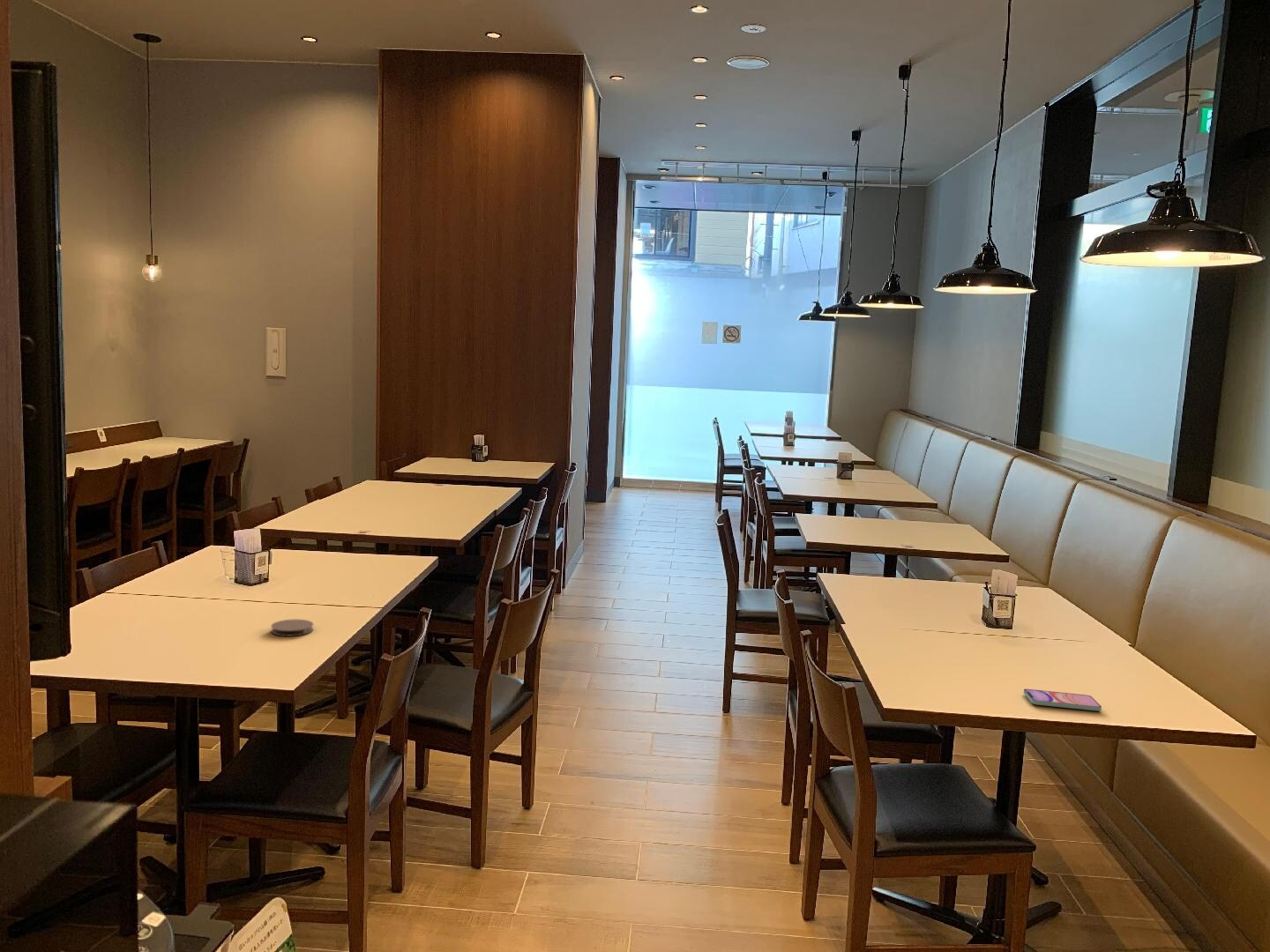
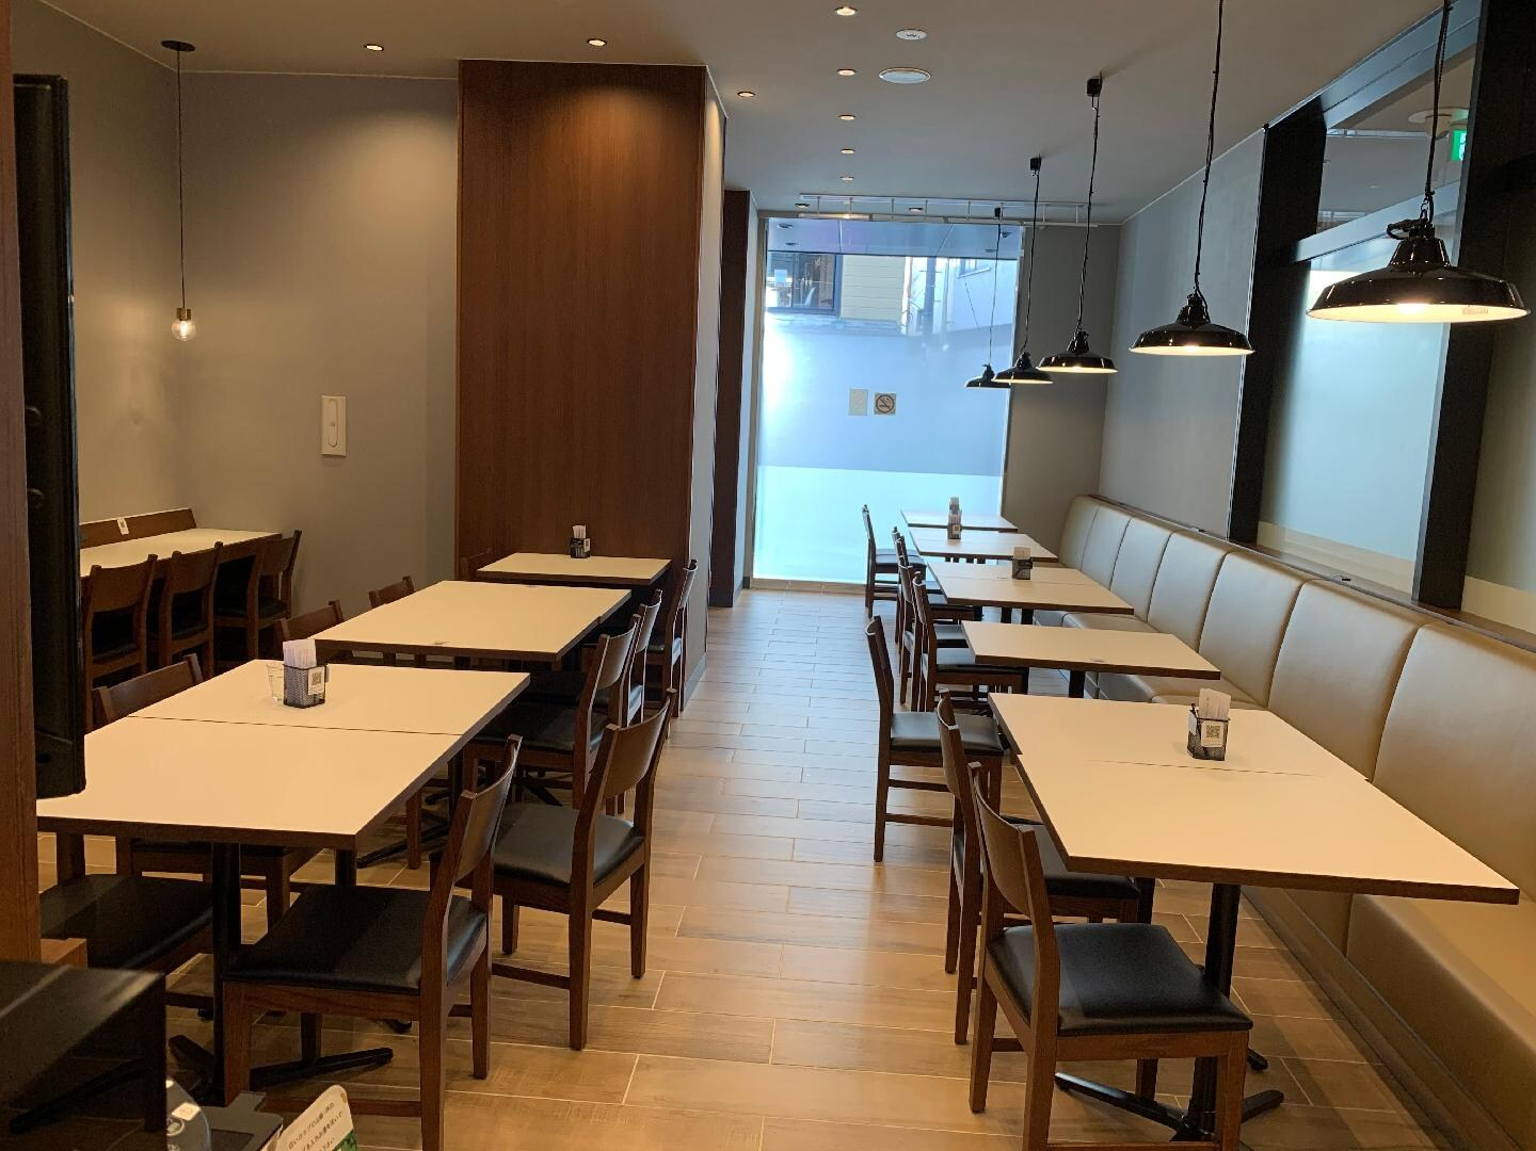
- smartphone [1023,688,1102,711]
- coaster [270,618,314,637]
